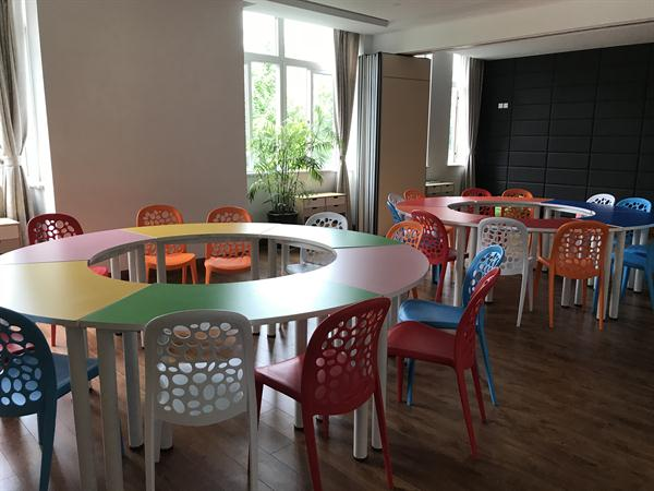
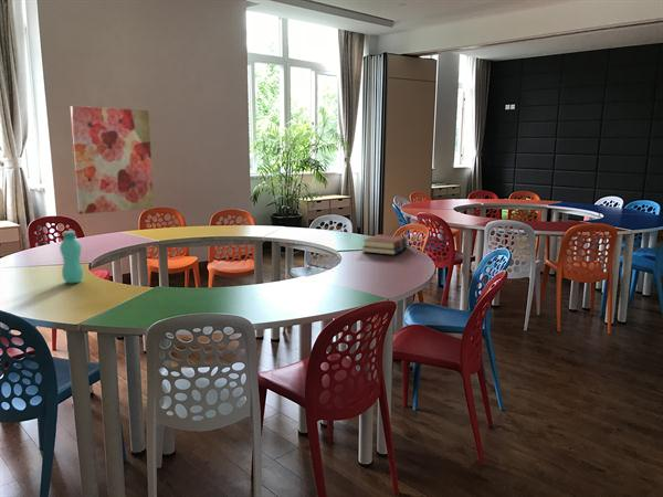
+ books [361,233,408,256]
+ bottle [59,230,84,284]
+ wall art [70,105,155,215]
